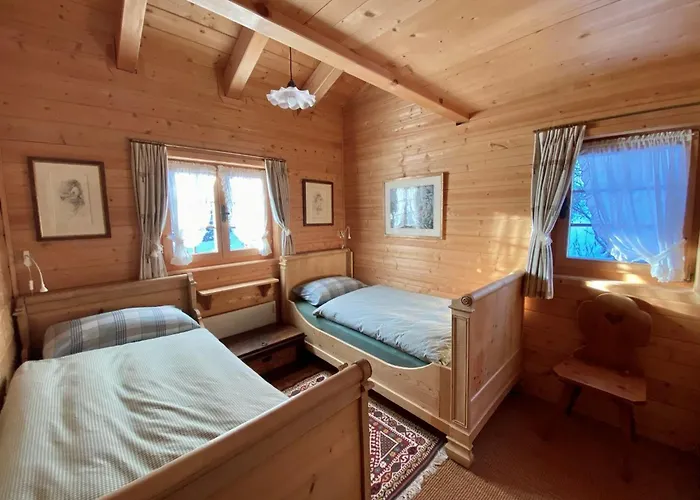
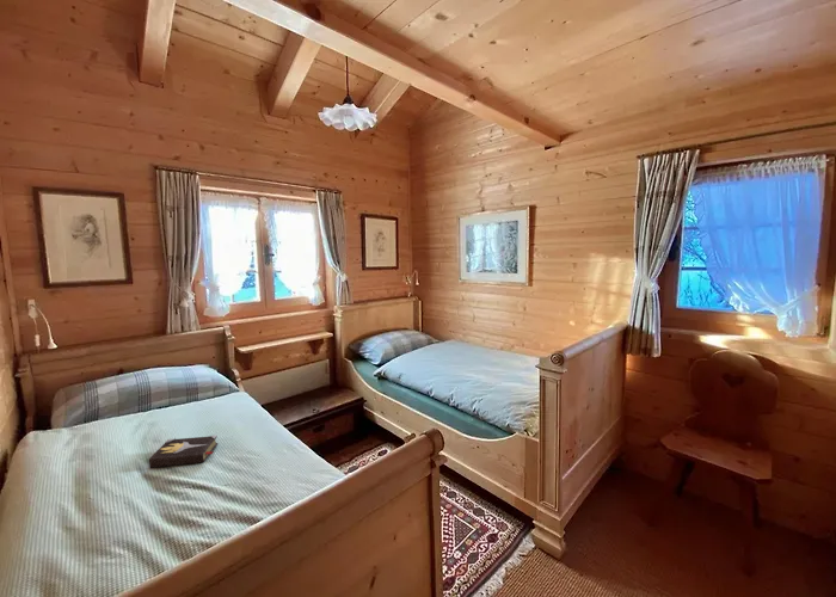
+ hardback book [148,433,219,469]
